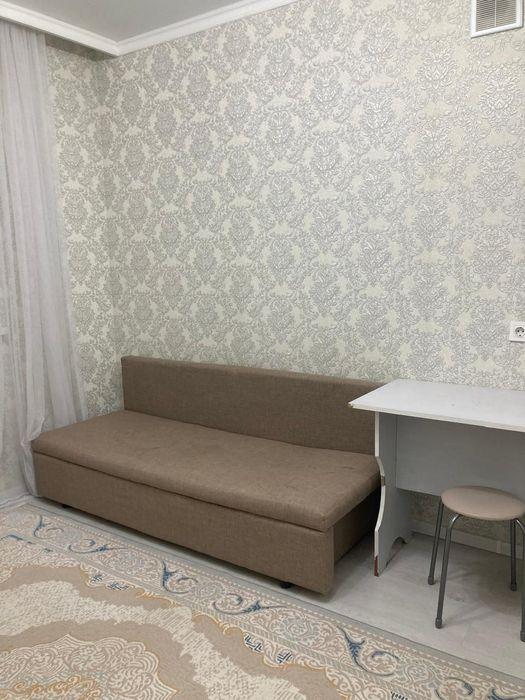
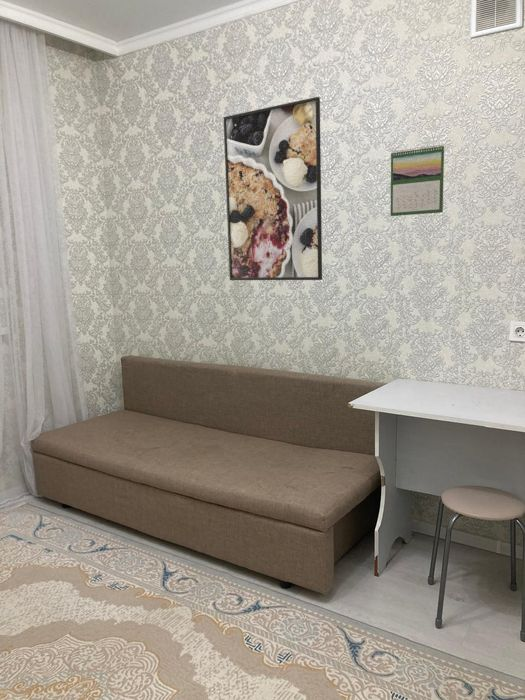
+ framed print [222,96,323,281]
+ calendar [390,143,445,217]
